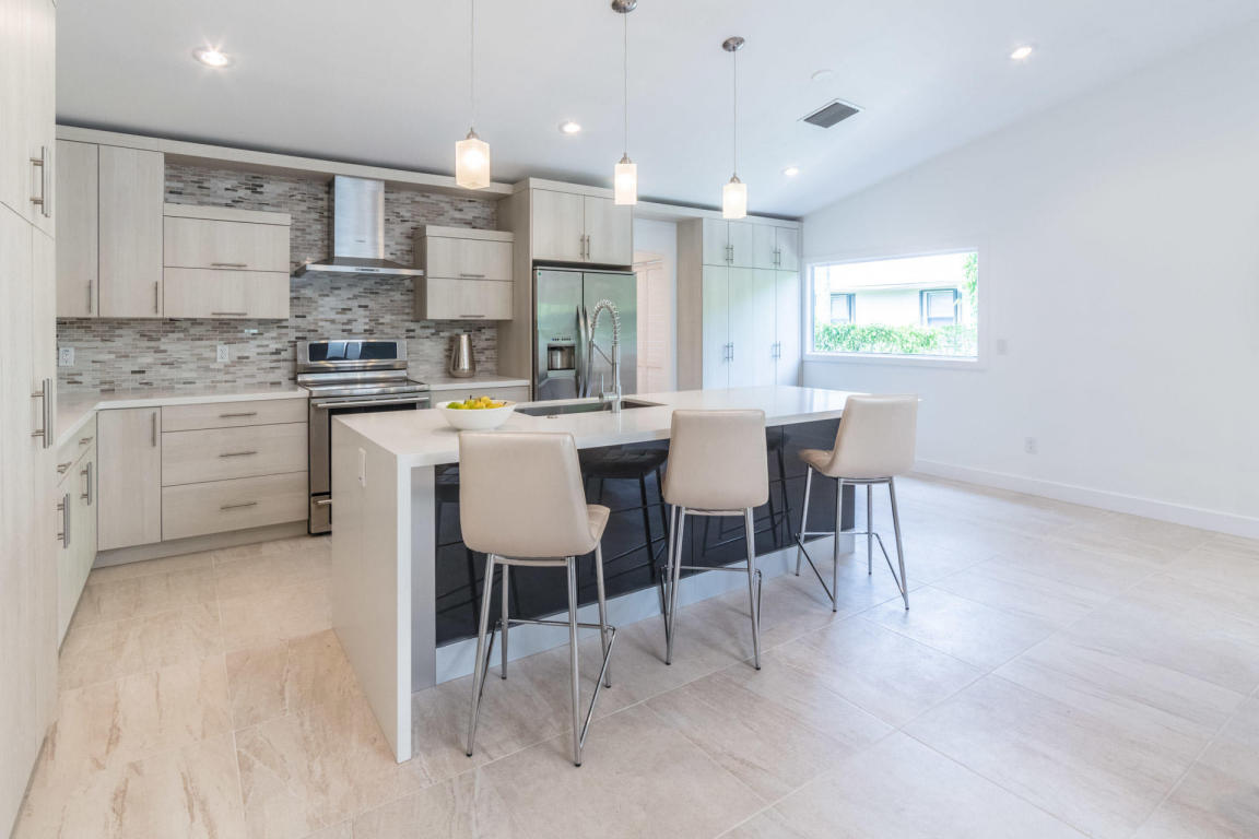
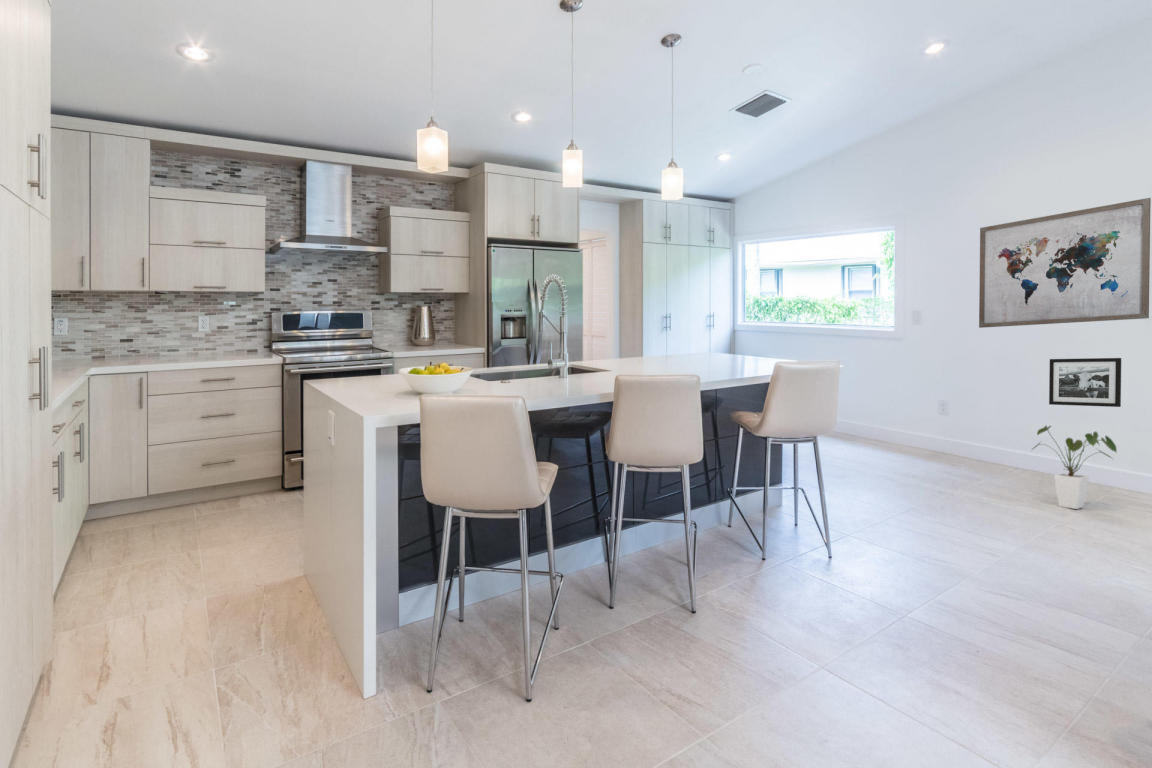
+ wall art [978,197,1152,329]
+ house plant [1030,424,1118,510]
+ picture frame [1048,357,1122,408]
